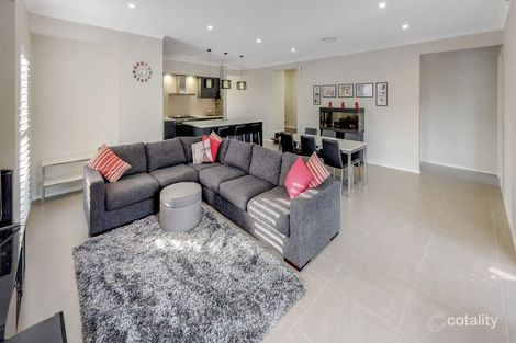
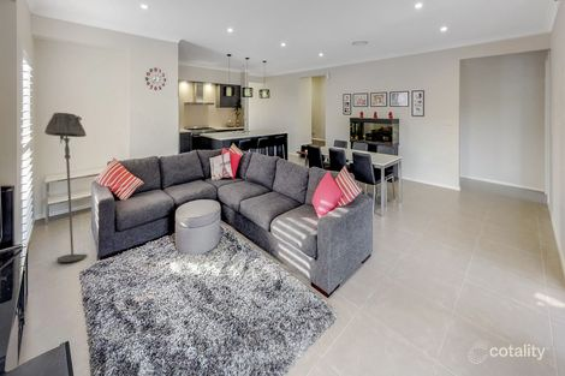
+ floor lamp [43,112,88,263]
